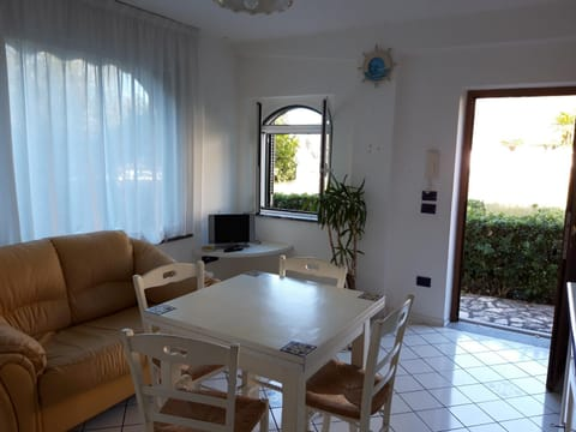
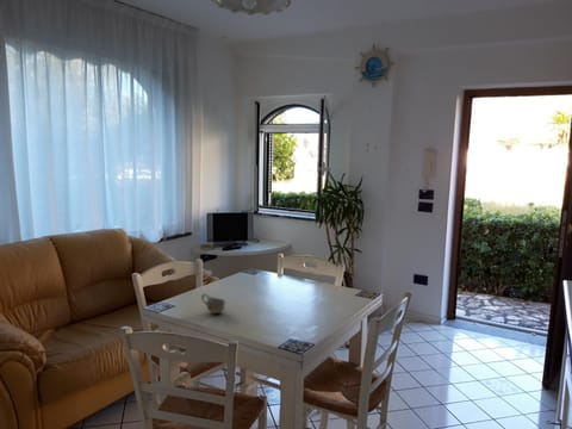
+ cup [200,292,228,315]
